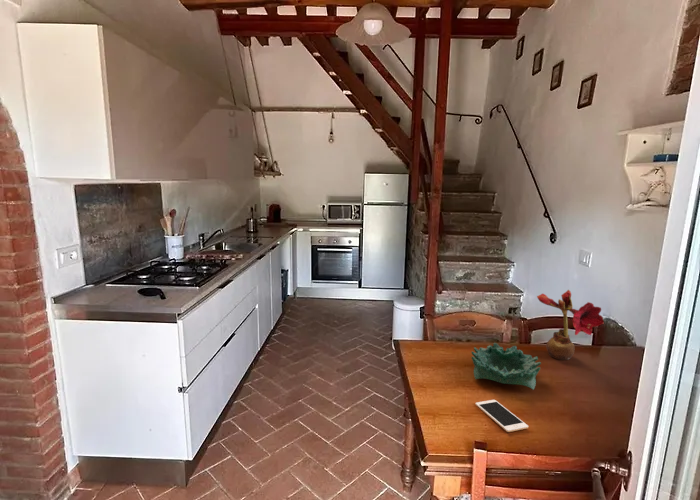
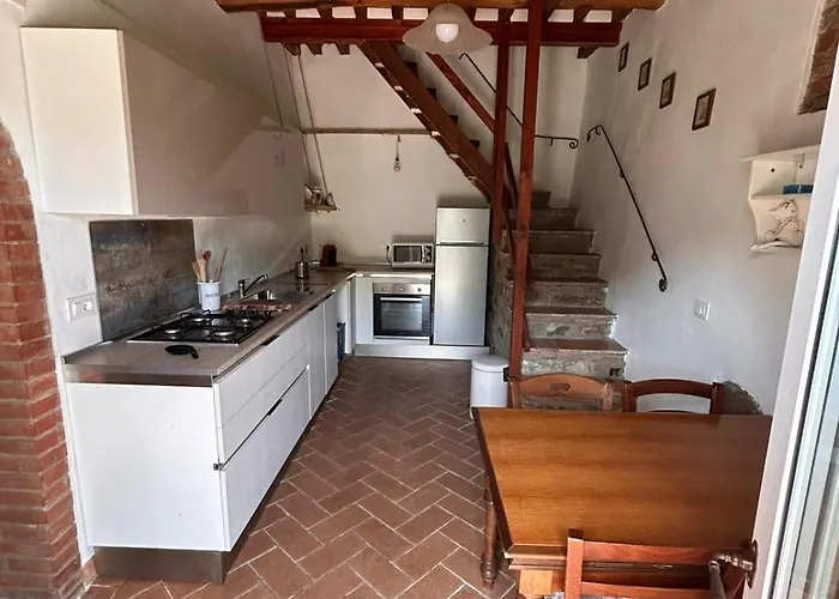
- flower [536,289,605,361]
- cell phone [474,399,529,433]
- decorative bowl [470,342,542,391]
